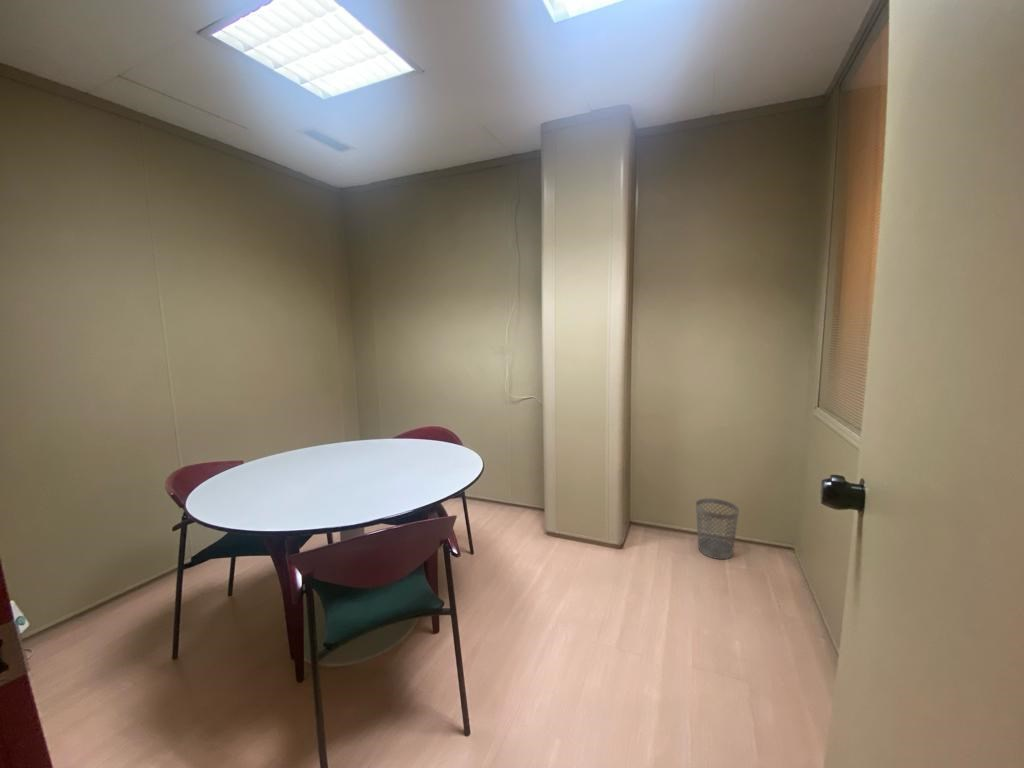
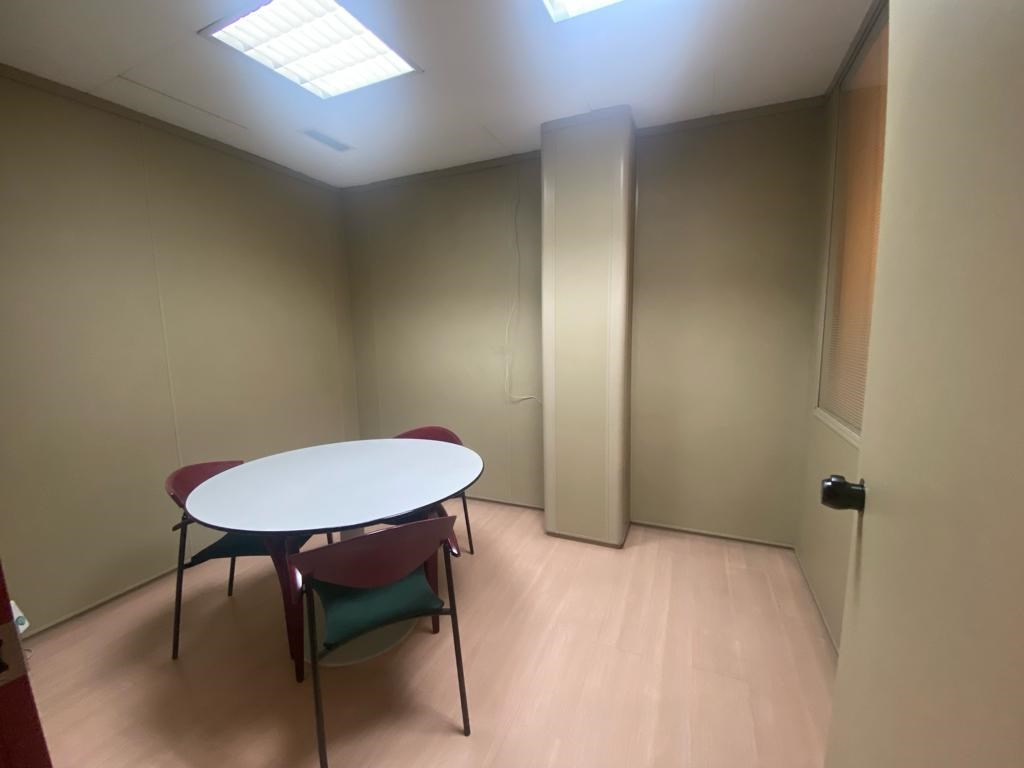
- wastebasket [695,497,740,560]
